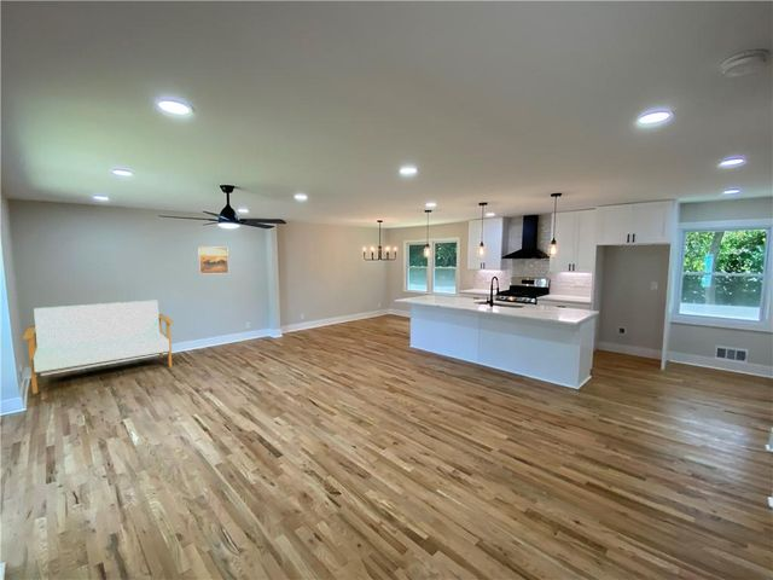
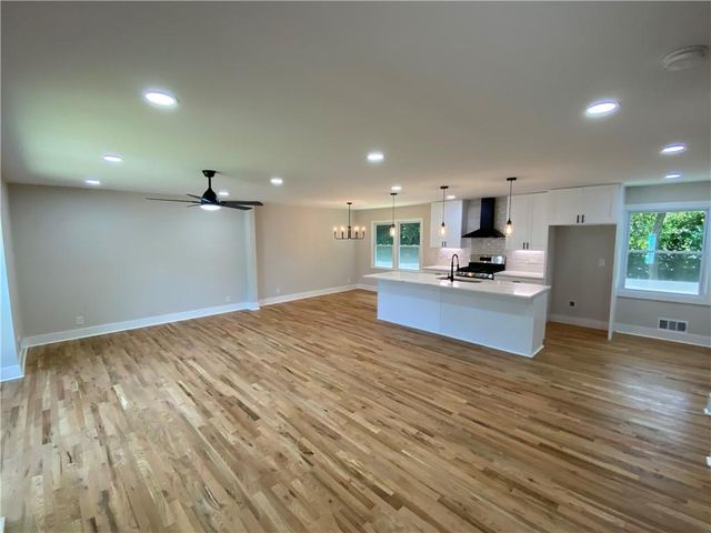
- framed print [197,245,229,276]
- sofa [22,300,174,395]
